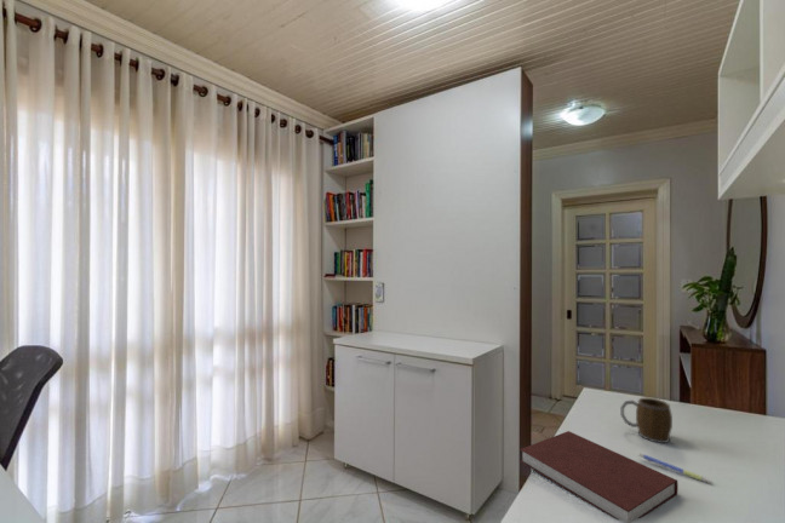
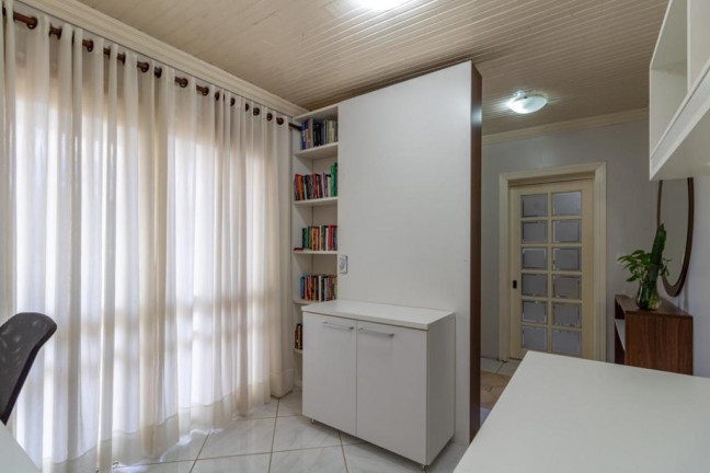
- pen [637,452,714,484]
- mug [620,397,674,444]
- notebook [520,430,680,523]
